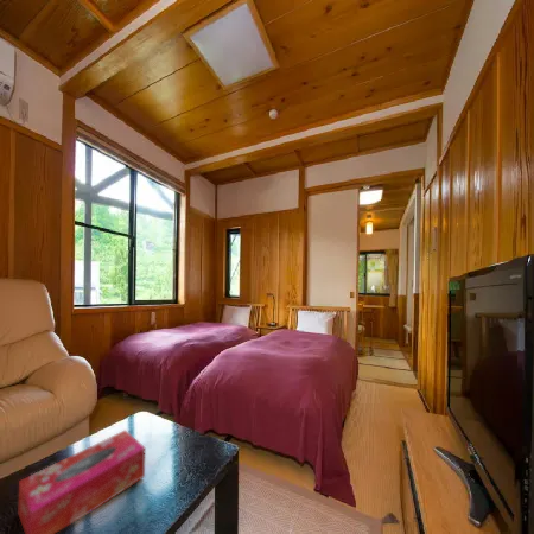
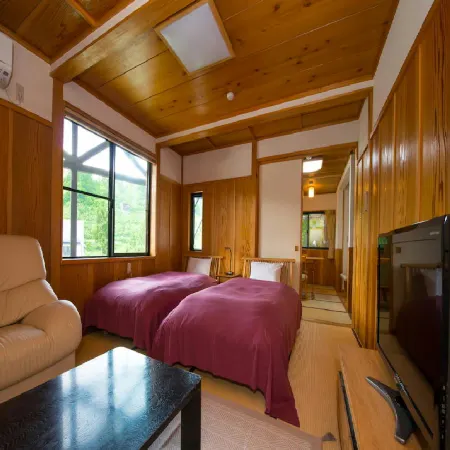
- tissue box [18,428,146,534]
